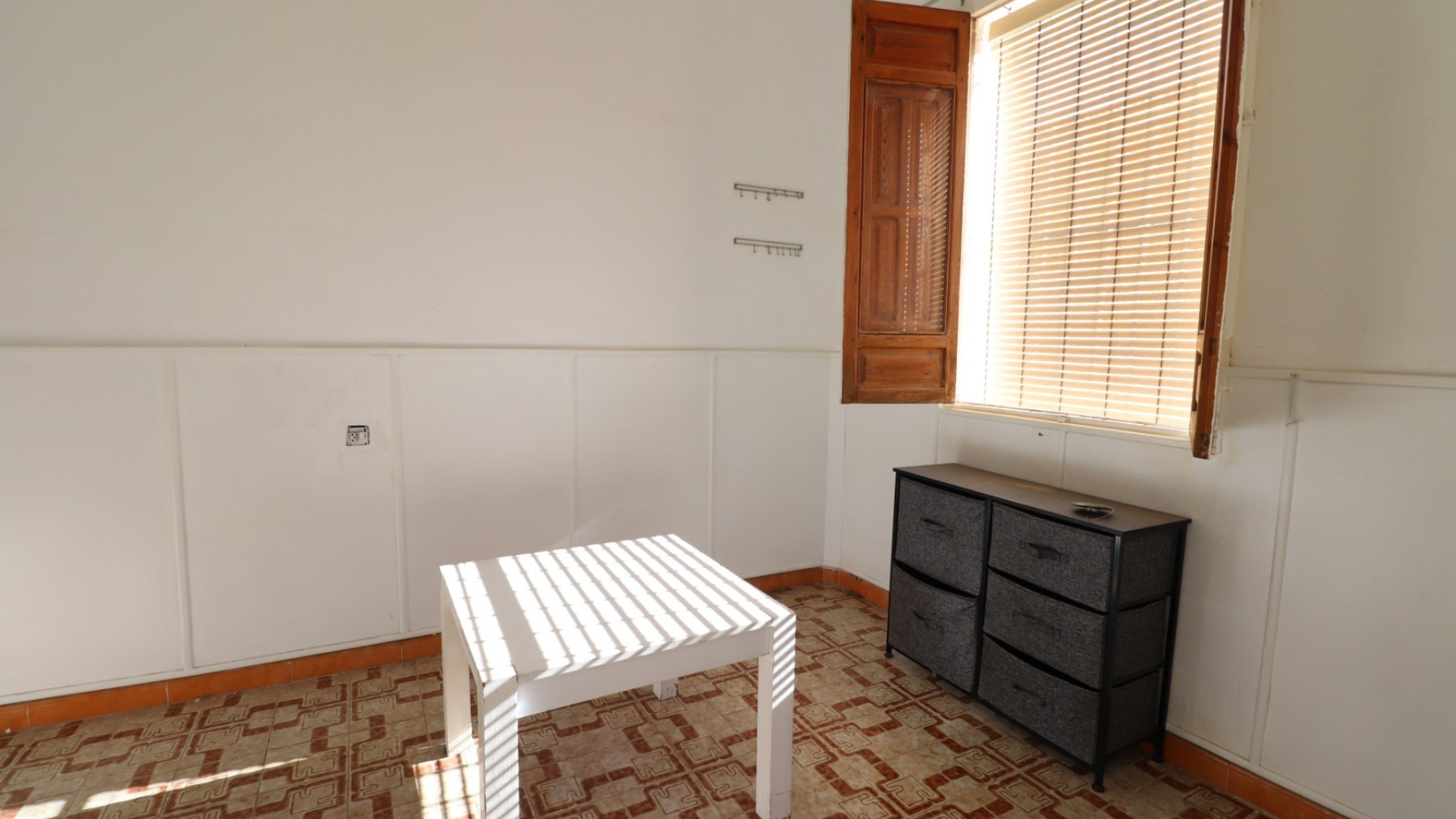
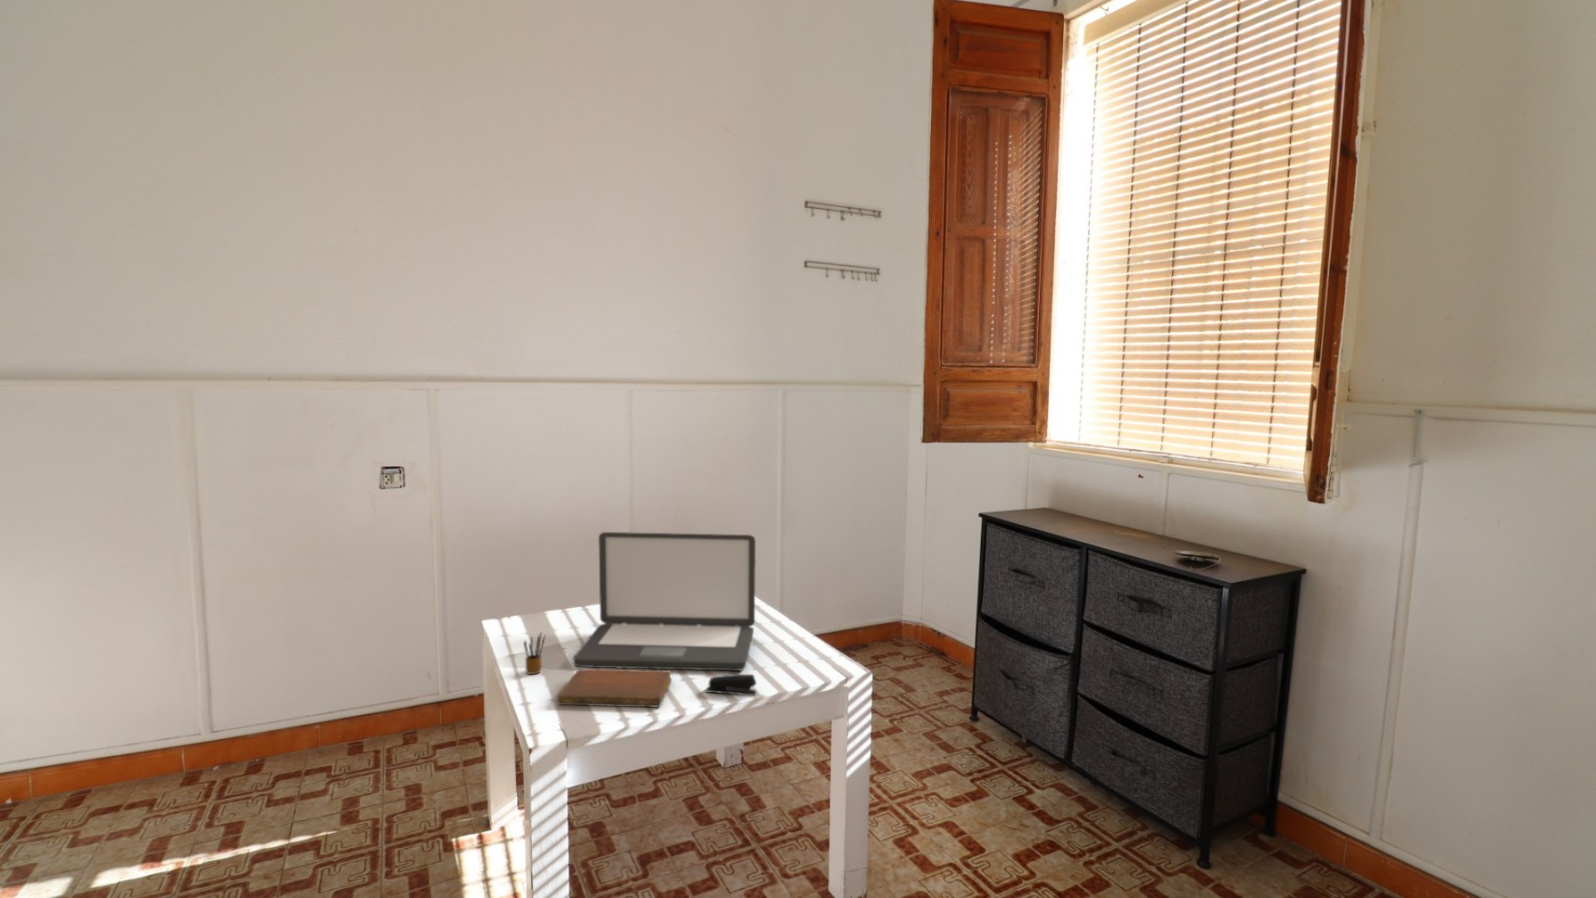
+ stapler [705,673,757,696]
+ notebook [556,668,672,708]
+ pencil box [523,632,546,675]
+ laptop [572,532,756,672]
